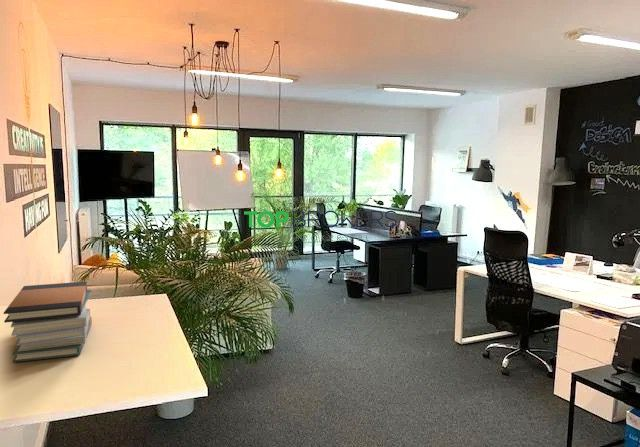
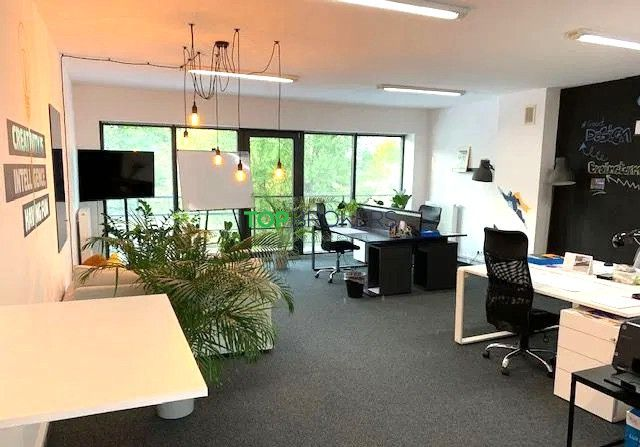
- book stack [3,281,93,363]
